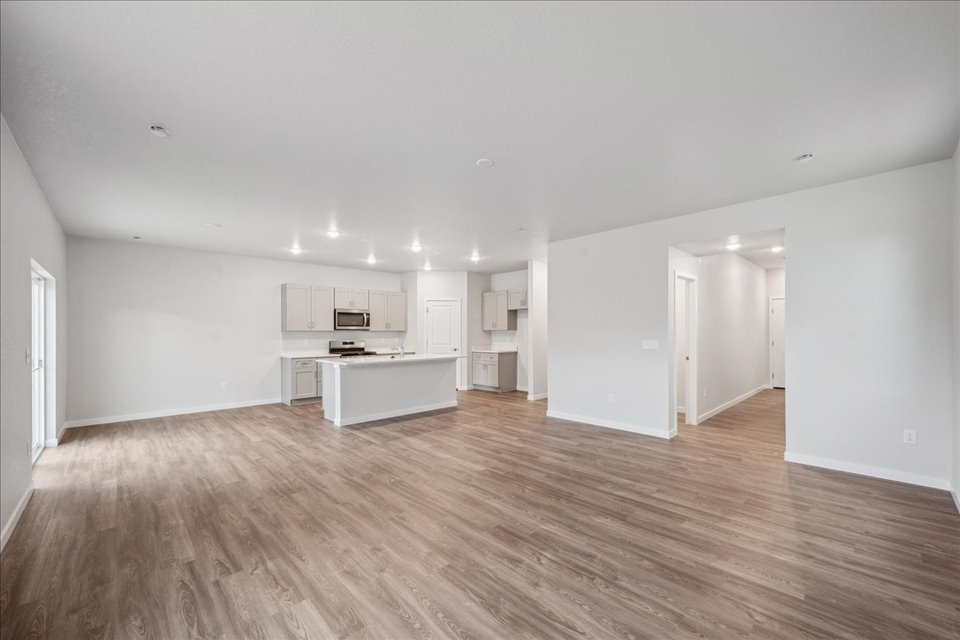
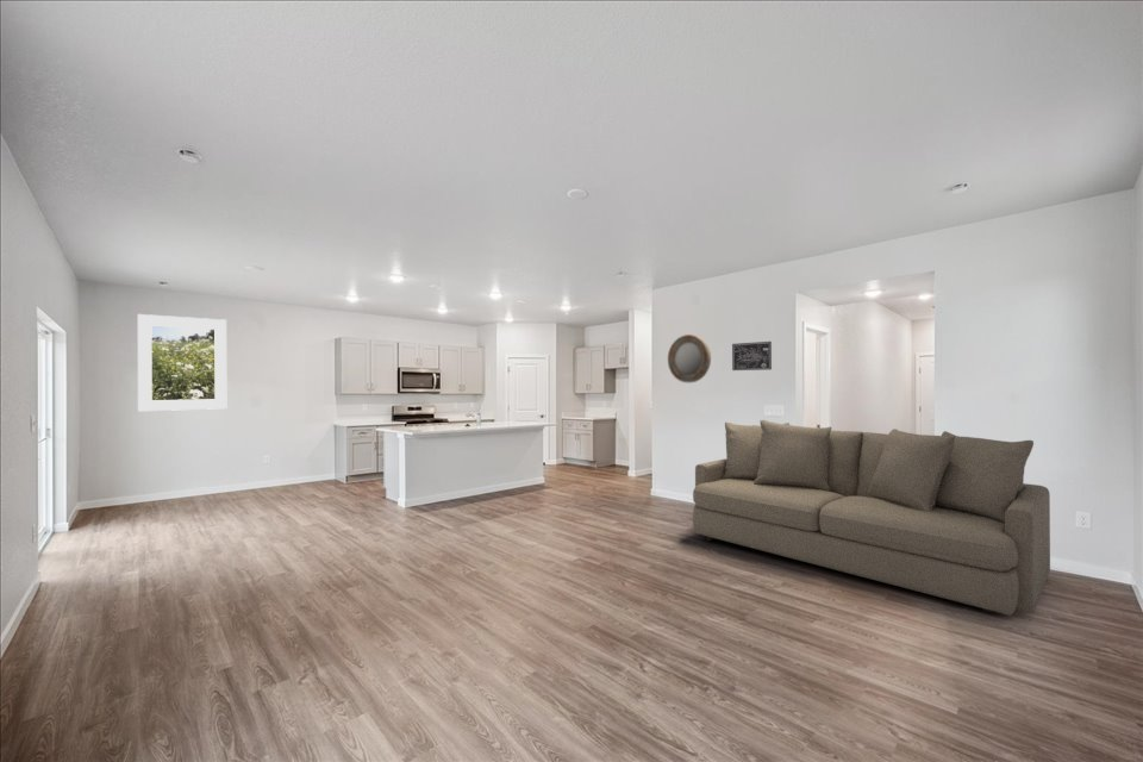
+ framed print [137,313,227,412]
+ wall art [731,341,773,371]
+ sofa [692,419,1051,617]
+ home mirror [667,333,712,383]
